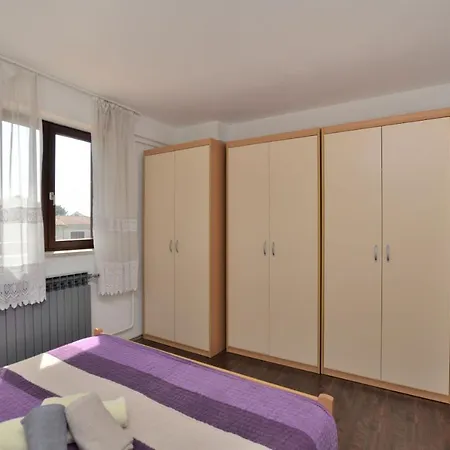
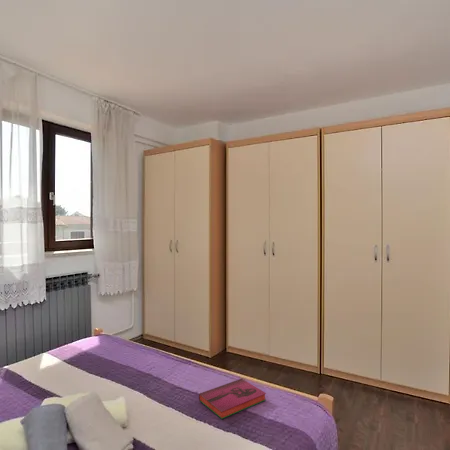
+ hardback book [198,378,267,420]
